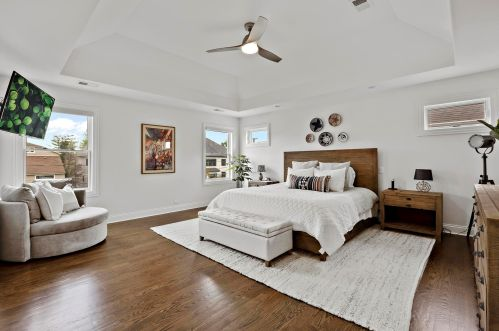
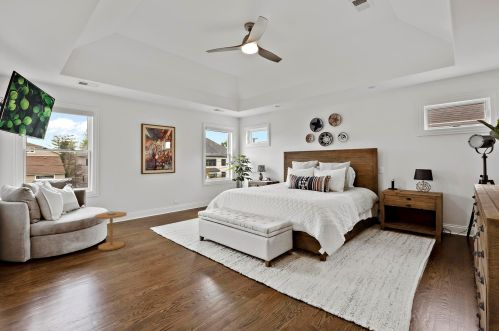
+ side table [94,210,128,251]
